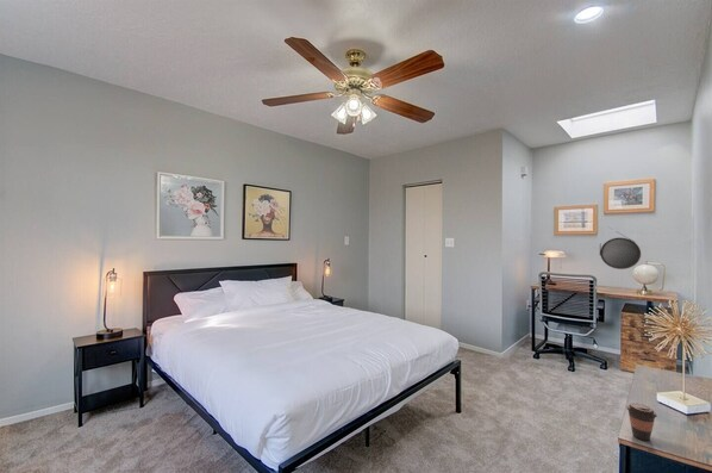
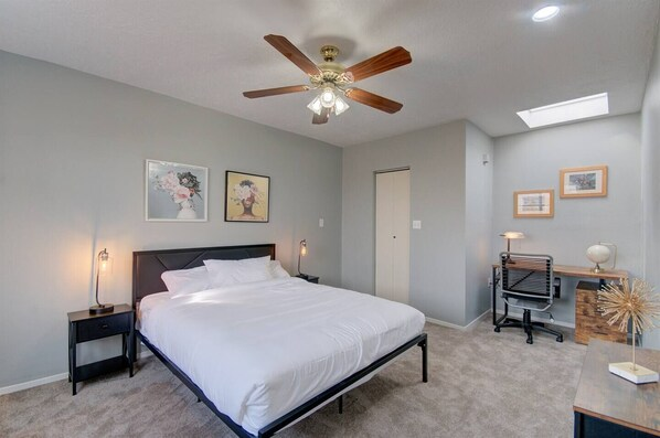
- home mirror [599,226,642,270]
- coffee cup [625,402,658,442]
